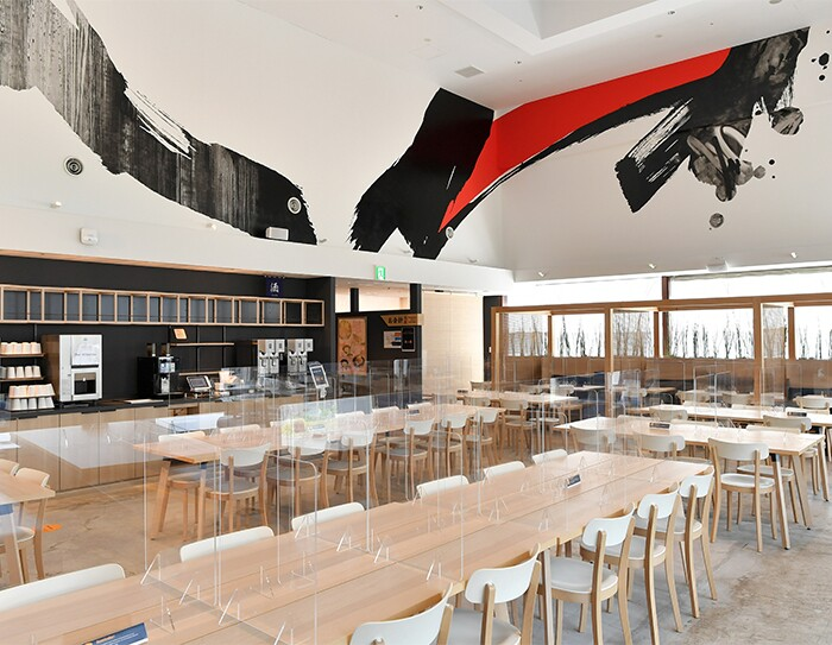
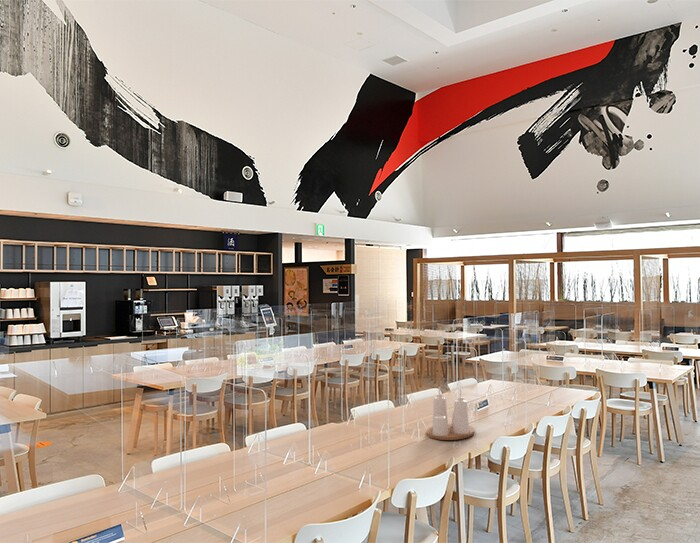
+ condiment set [425,386,475,441]
